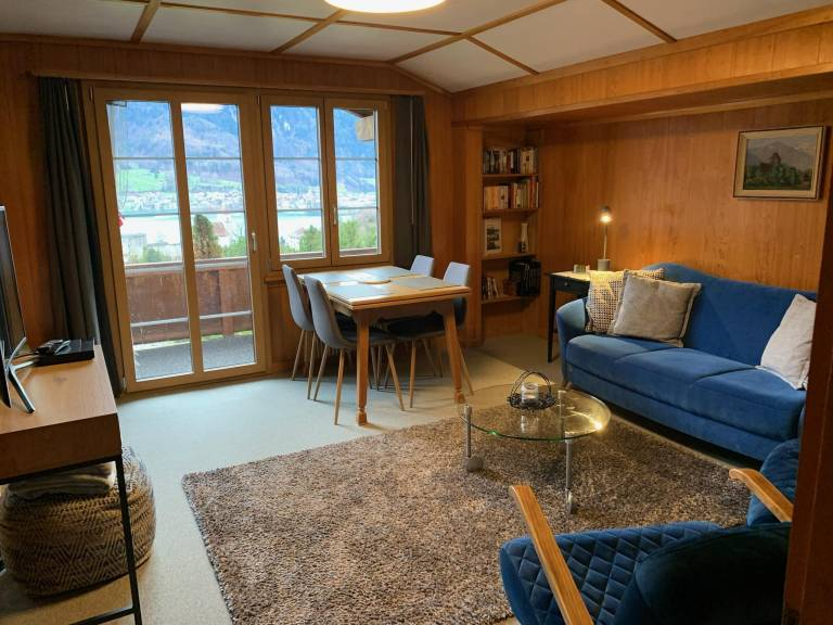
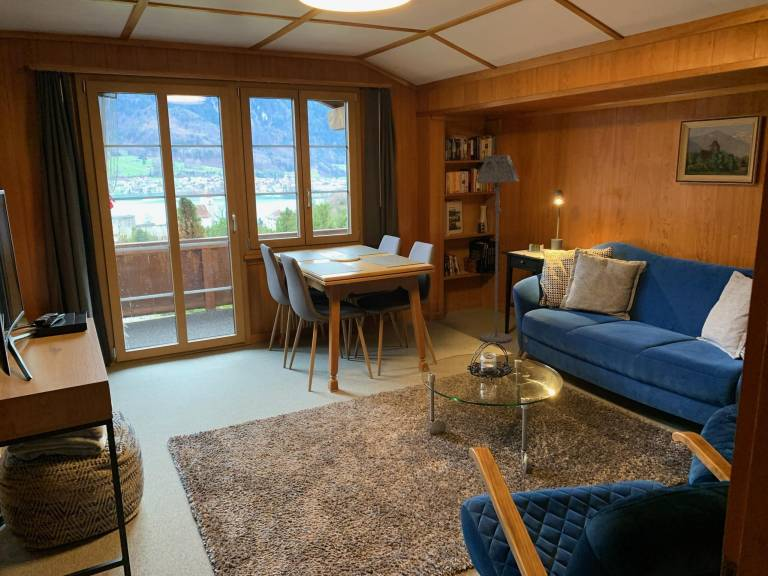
+ floor lamp [475,154,520,343]
